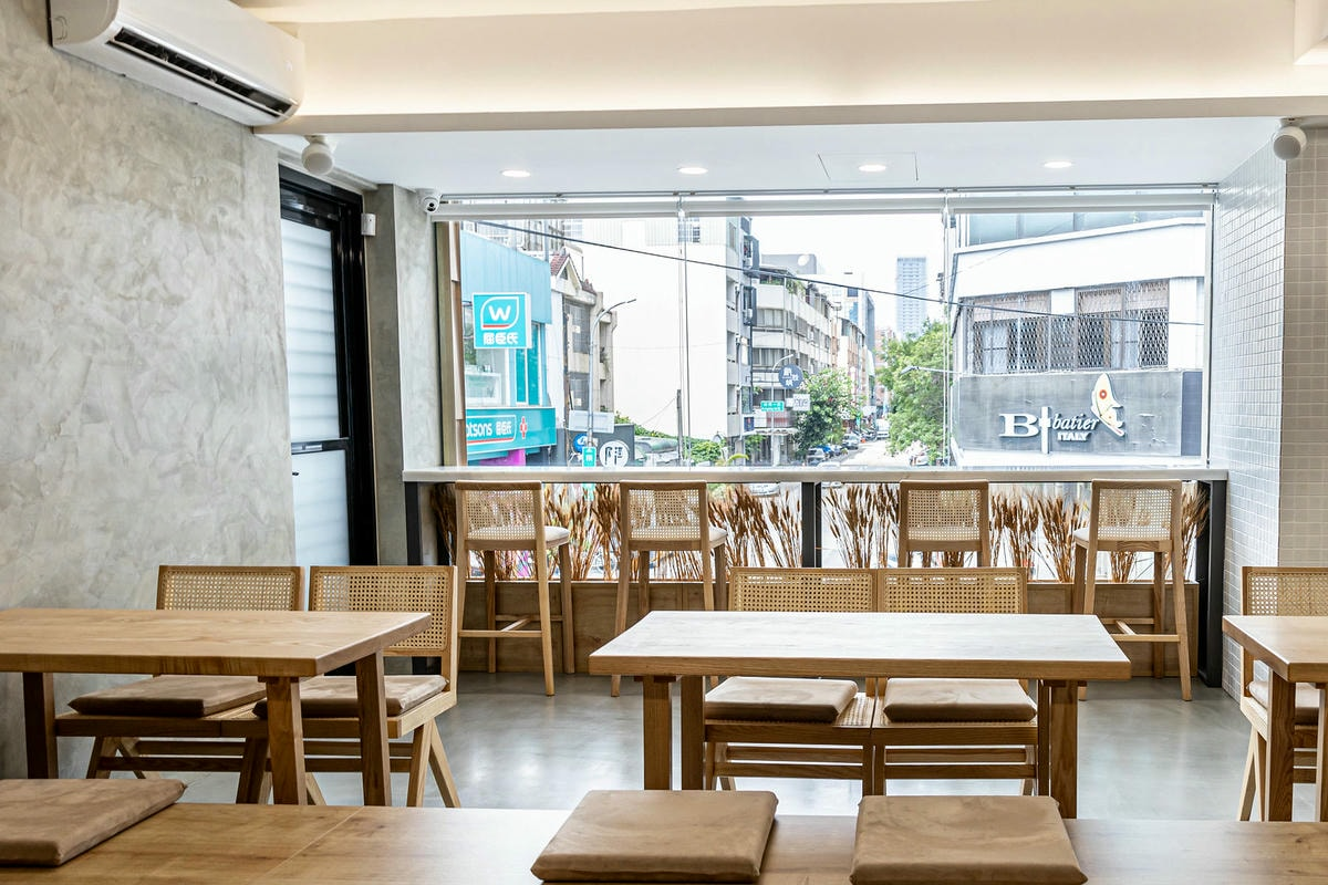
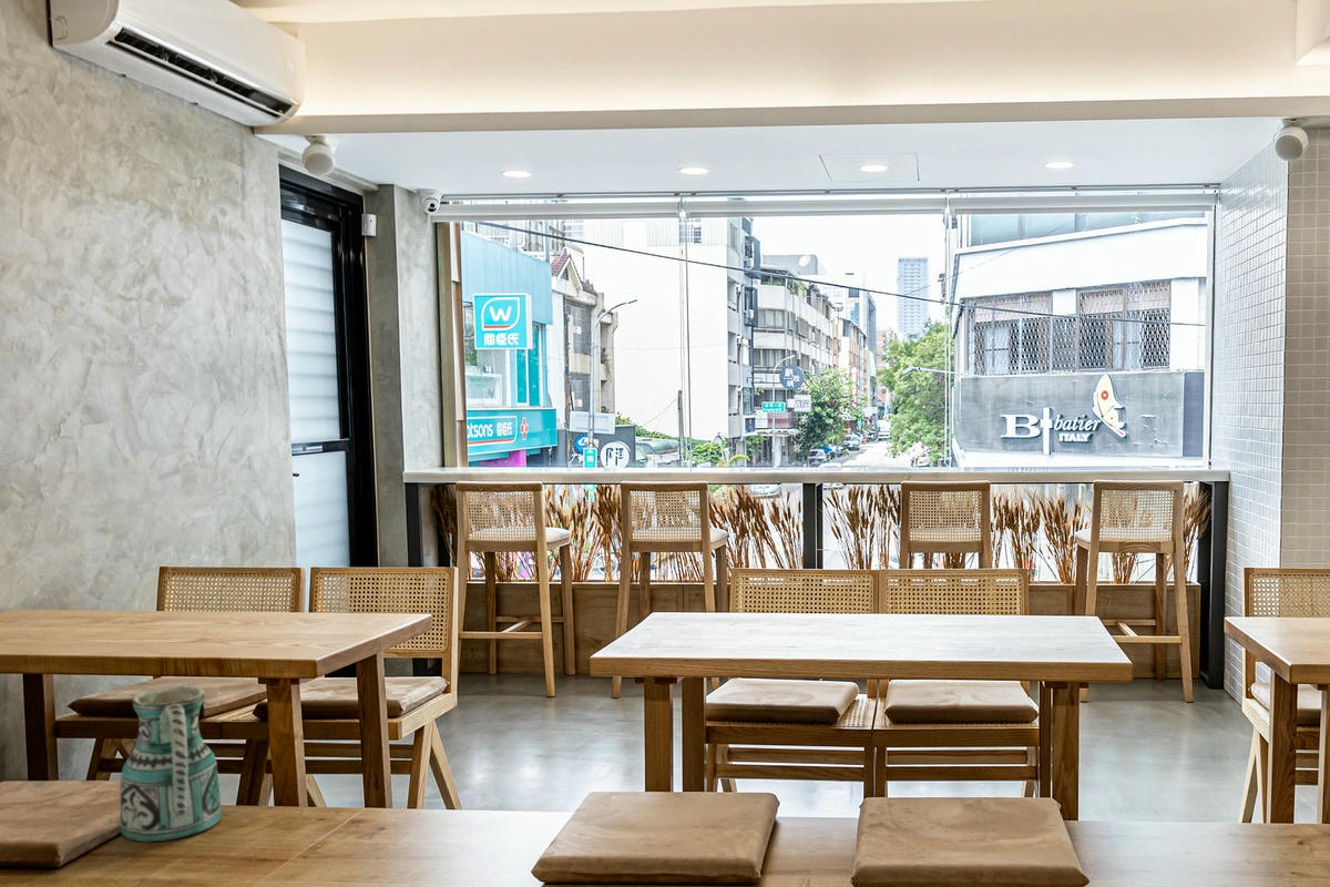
+ ceramic pitcher [119,684,223,843]
